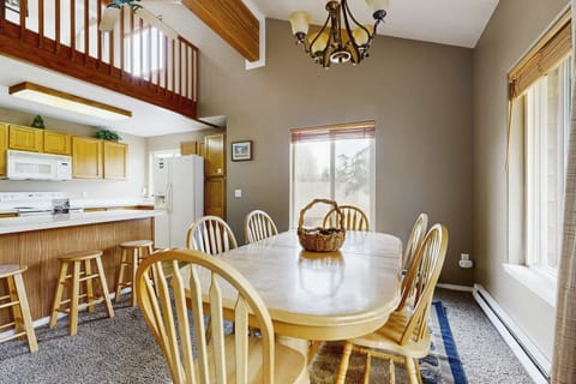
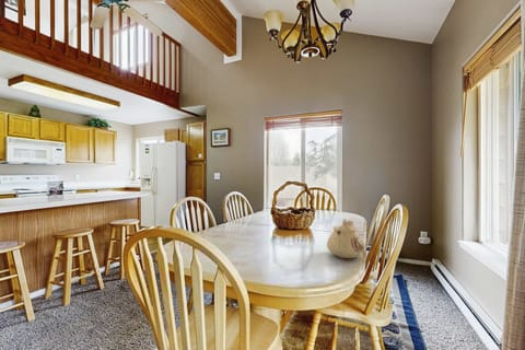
+ teapot [326,219,365,259]
